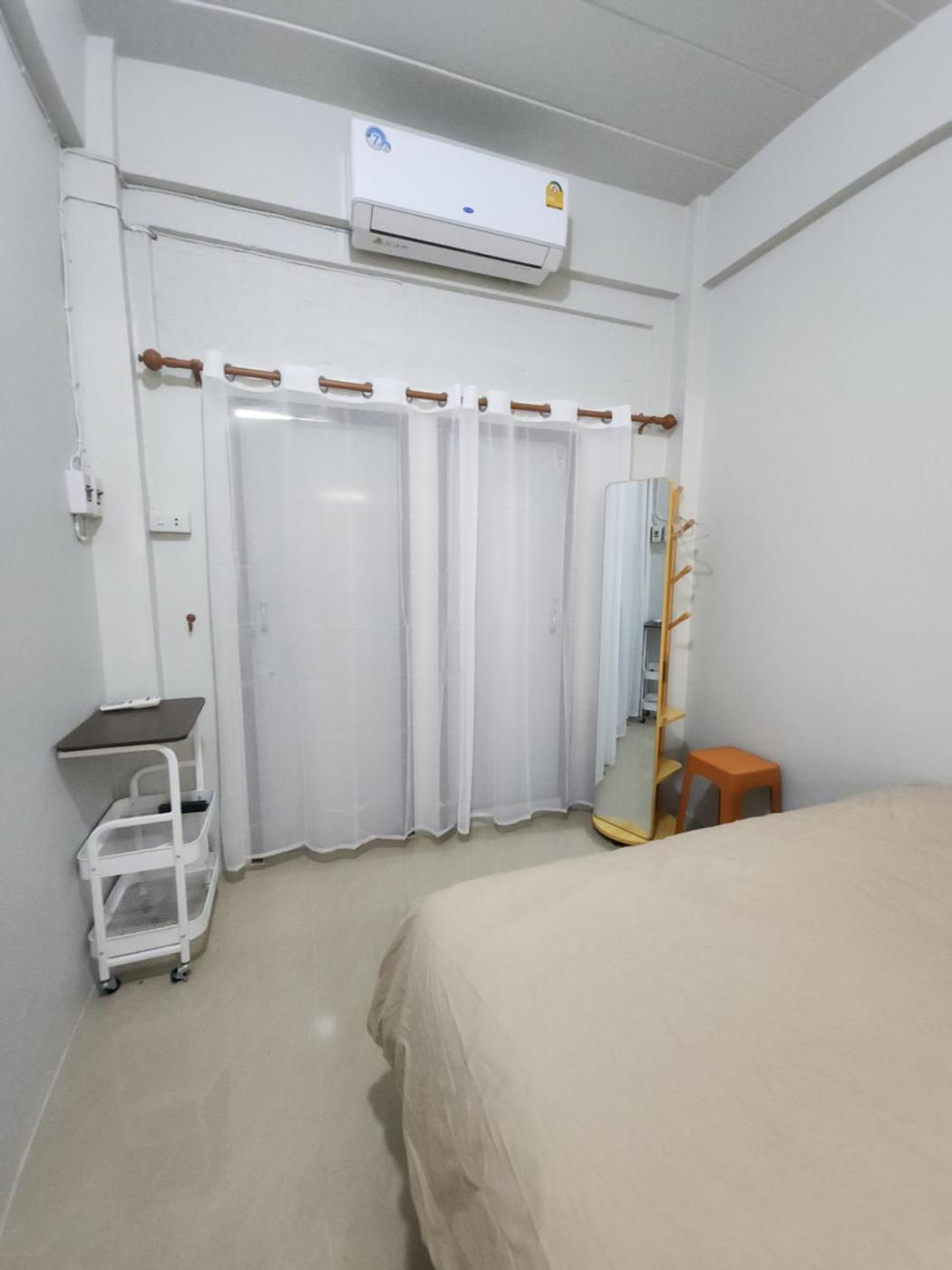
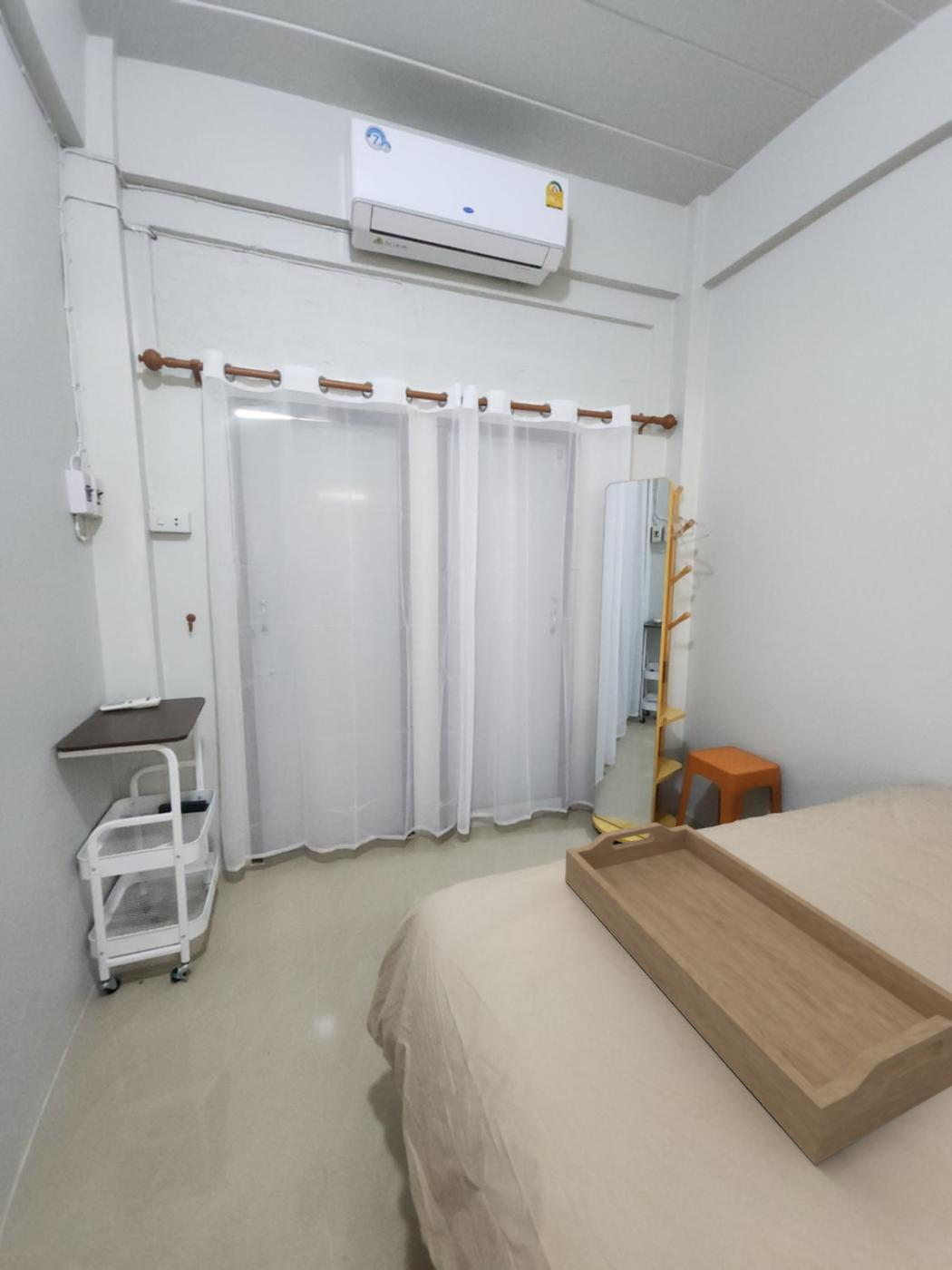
+ serving tray [564,822,952,1166]
